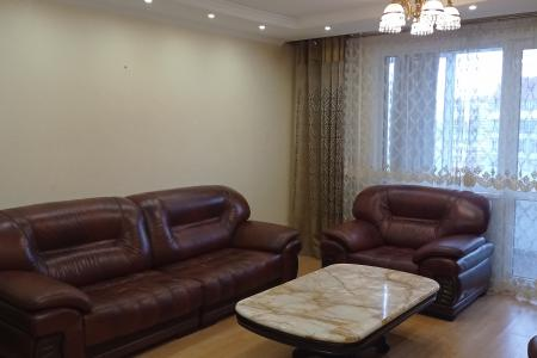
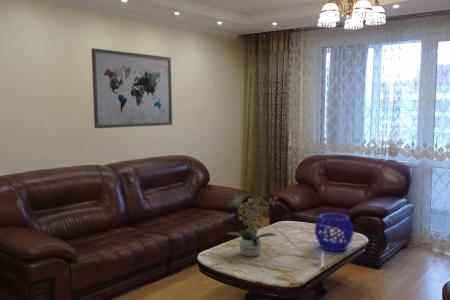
+ potted plant [226,189,282,257]
+ wall art [91,47,173,129]
+ decorative bowl [314,212,354,252]
